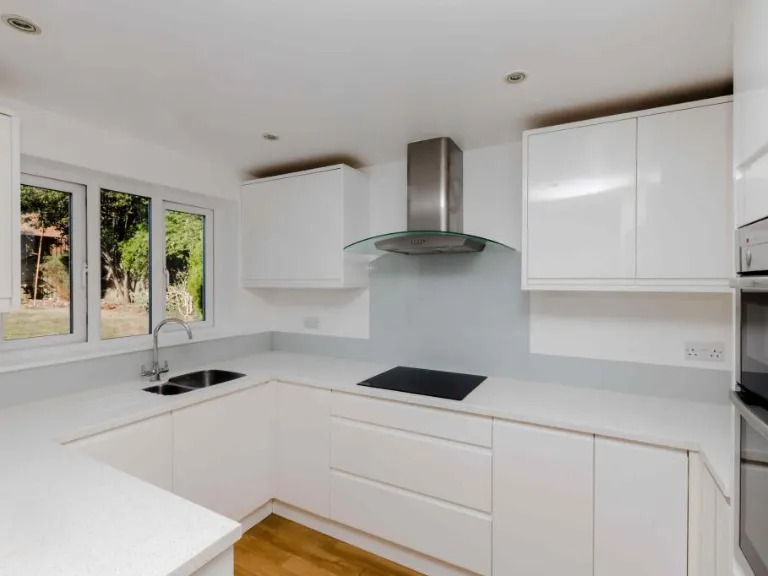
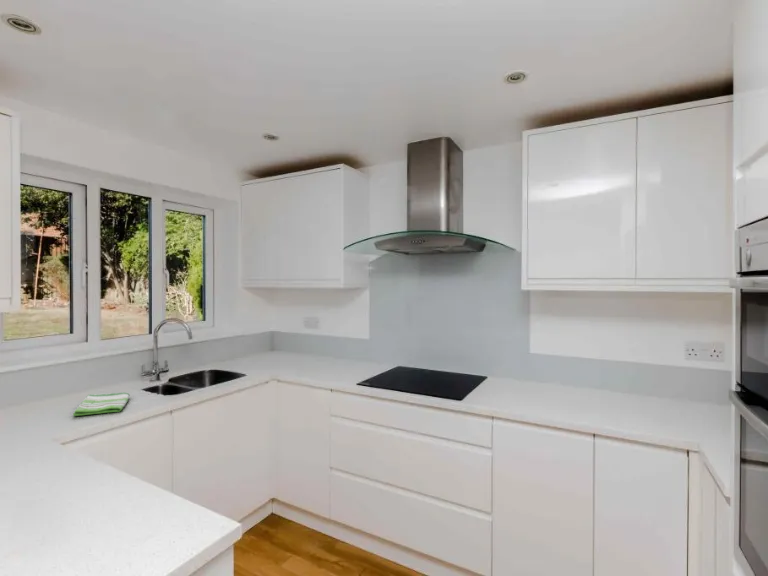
+ dish towel [72,391,130,417]
